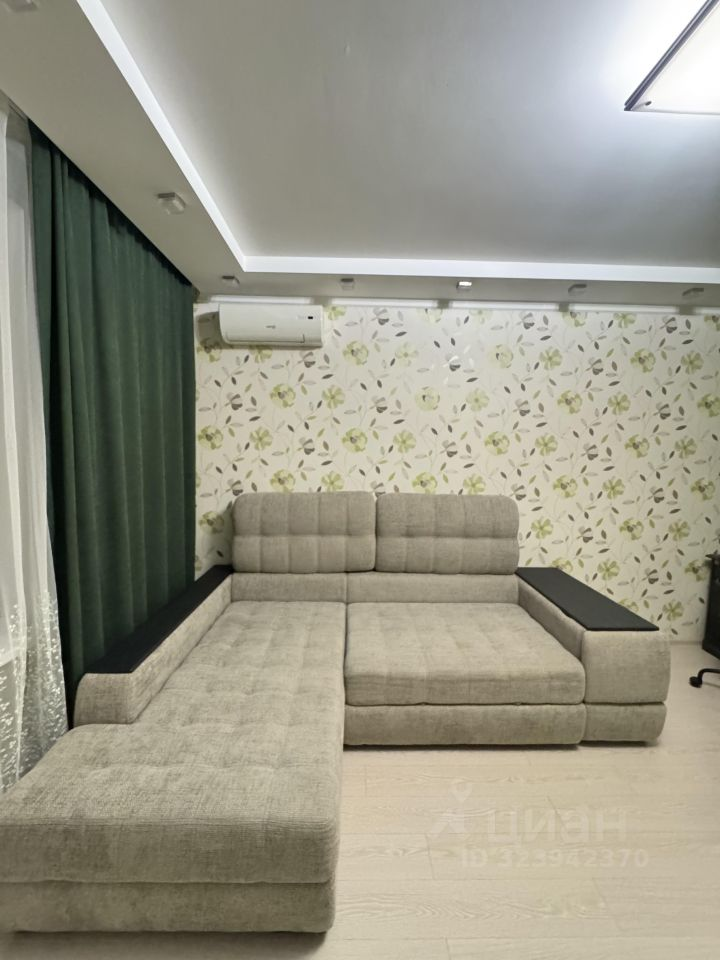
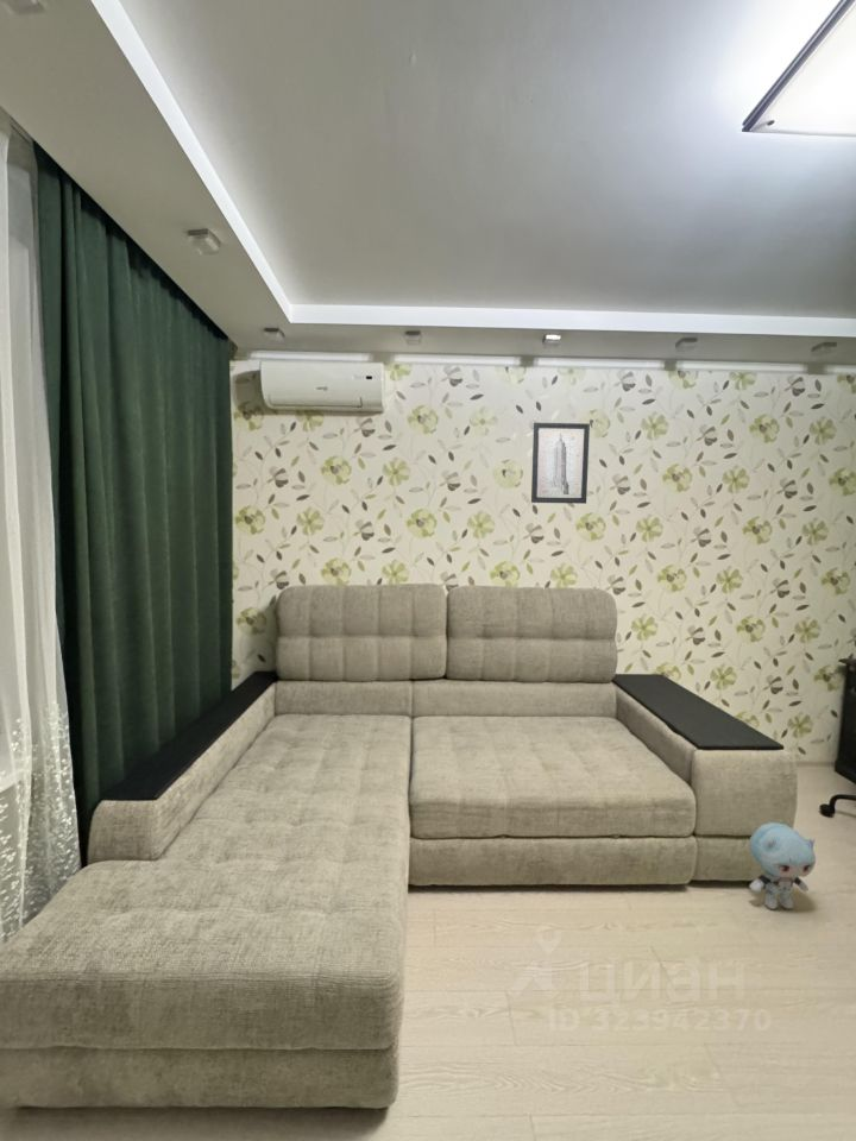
+ plush toy [748,821,817,910]
+ wall art [530,422,591,505]
